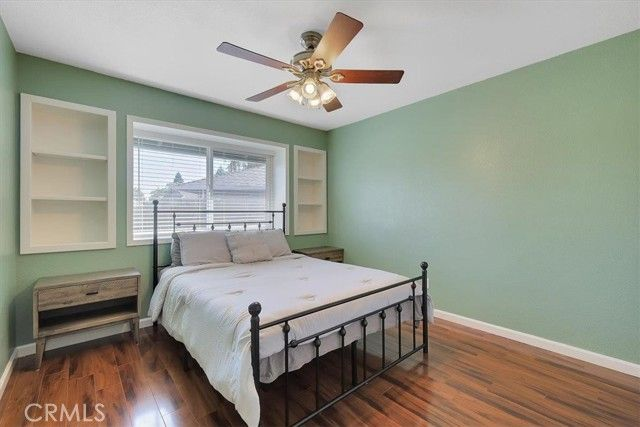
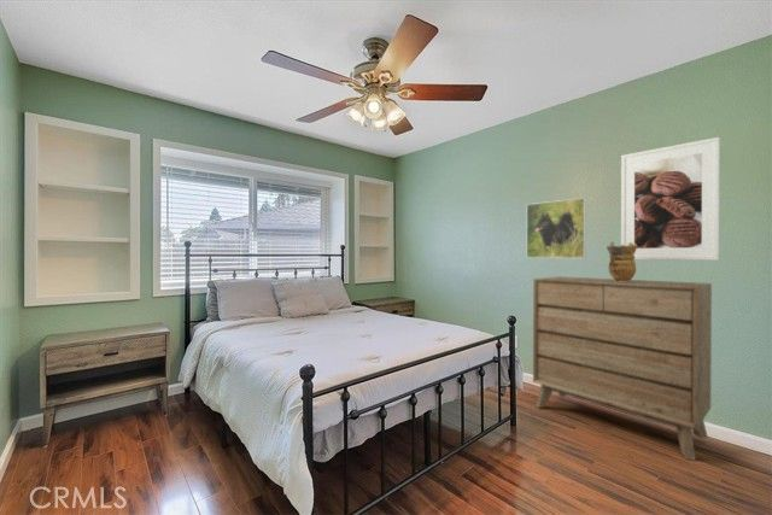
+ dresser [532,275,713,462]
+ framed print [620,136,721,262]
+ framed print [526,197,587,259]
+ vase [606,240,637,281]
